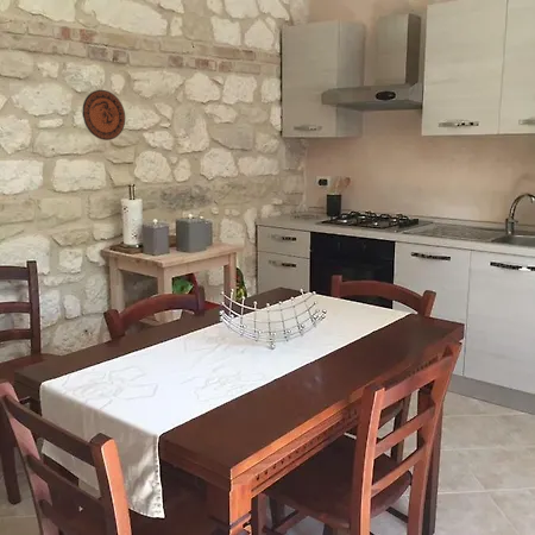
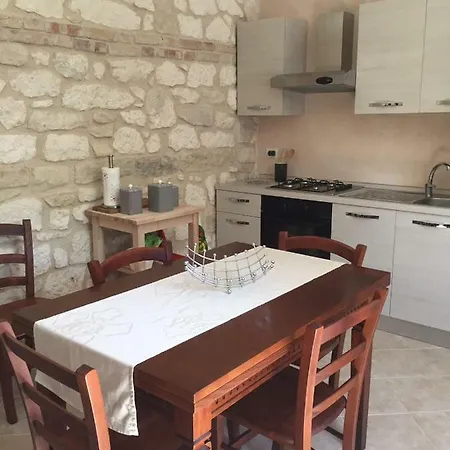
- decorative plate [81,89,126,141]
